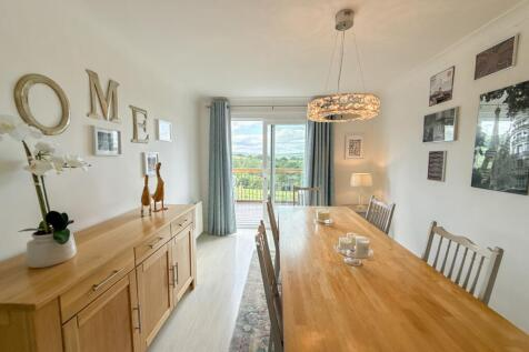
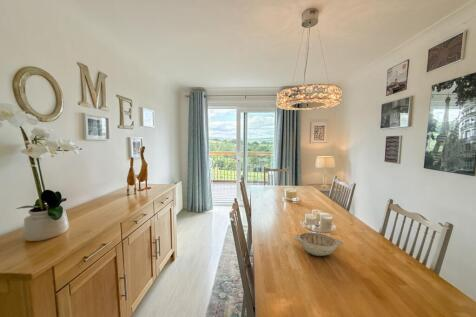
+ decorative bowl [292,232,345,257]
